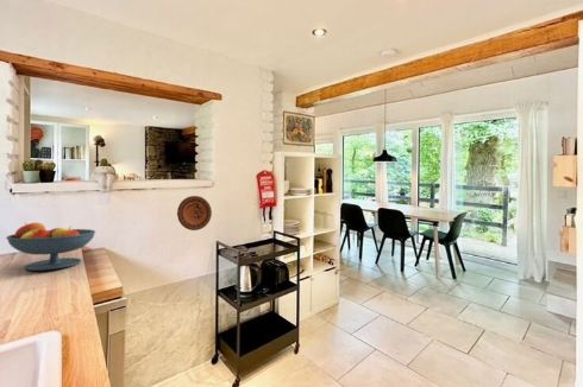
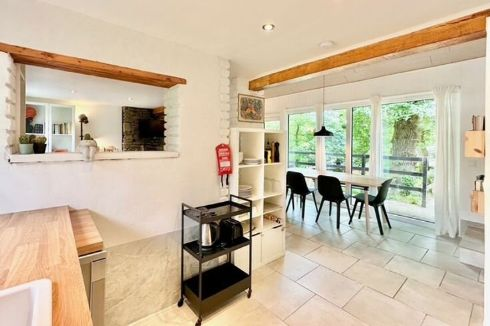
- decorative plate [176,195,213,231]
- fruit bowl [5,222,96,272]
